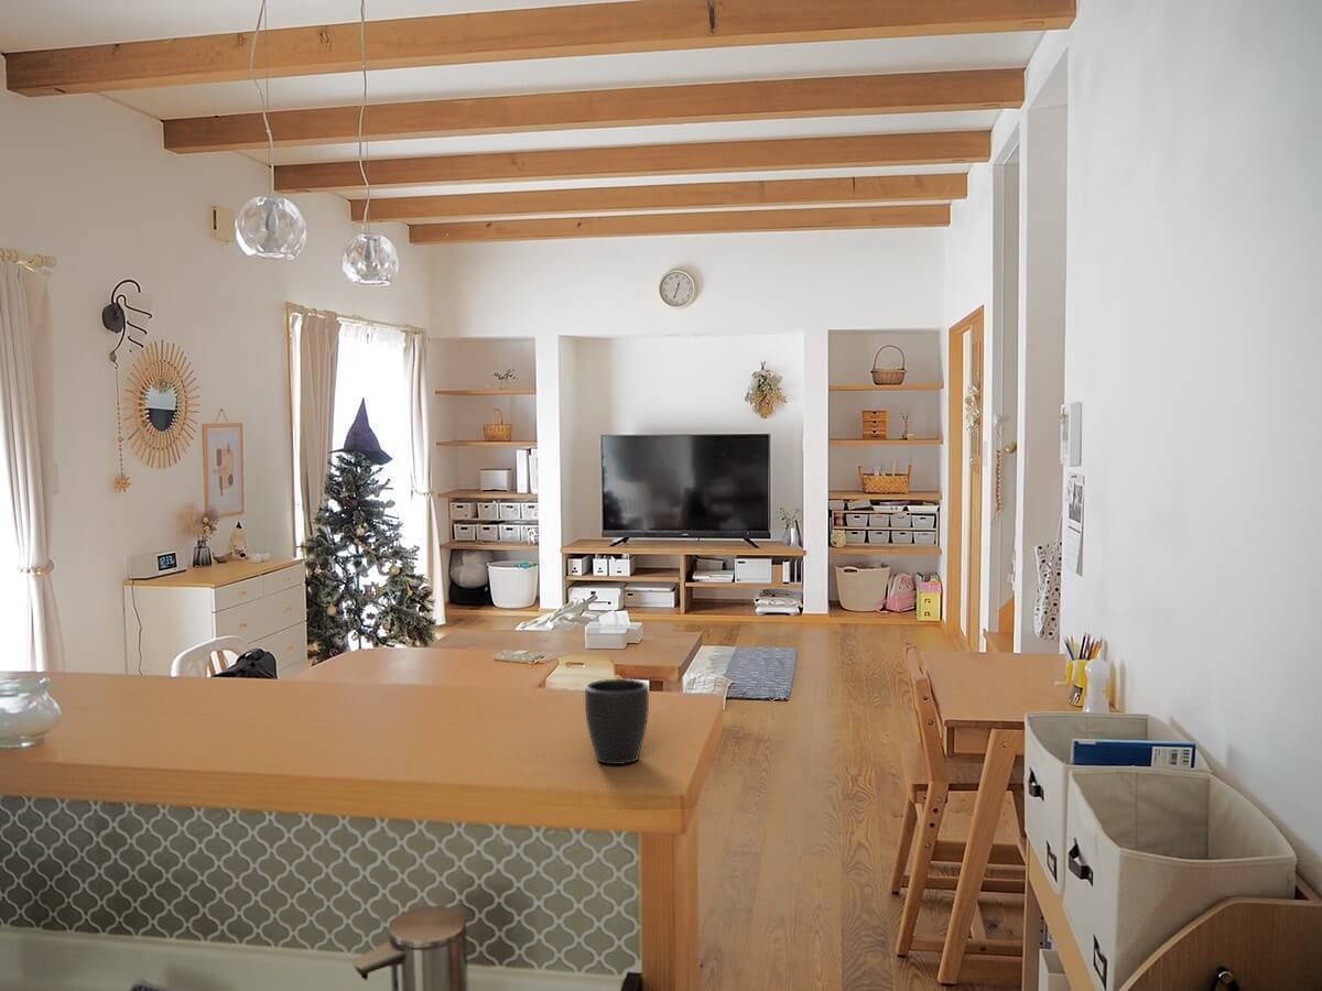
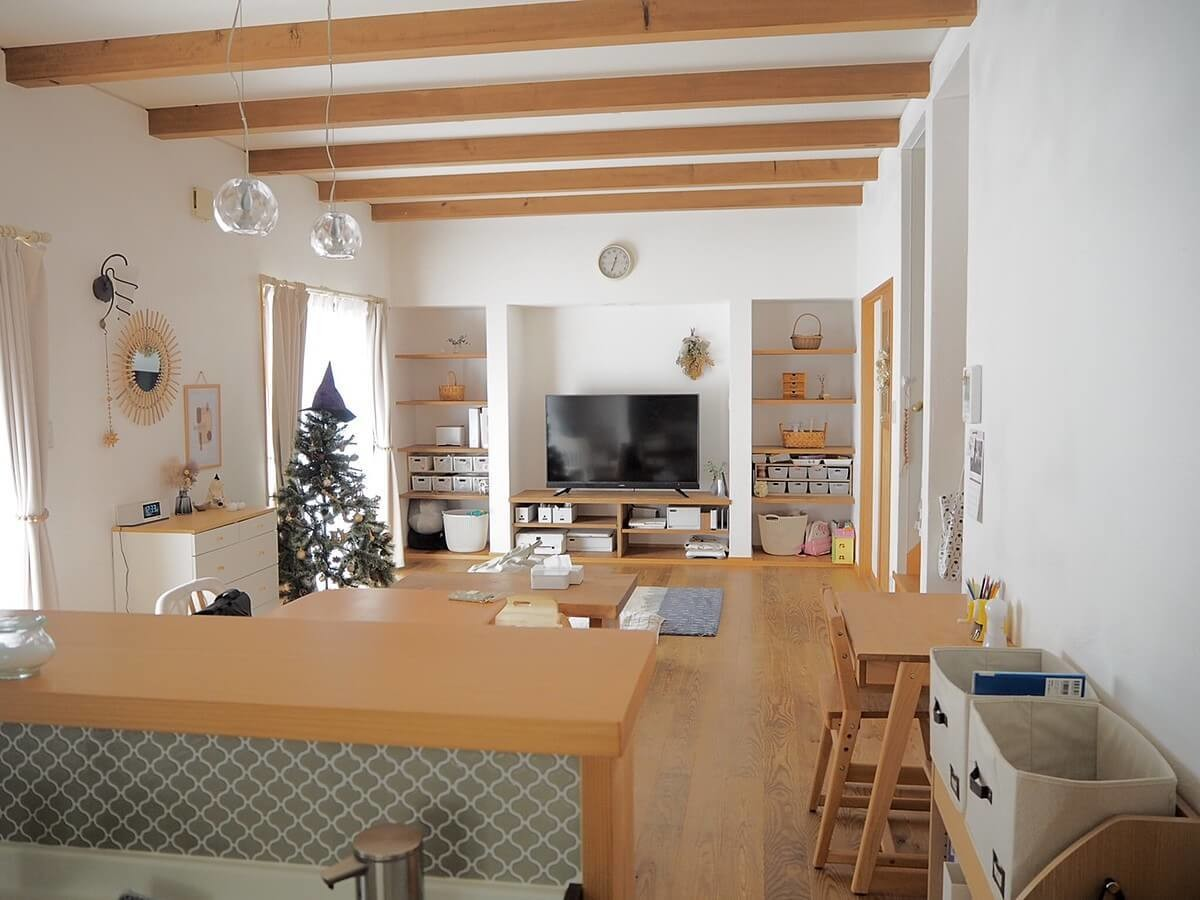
- mug [584,677,650,765]
